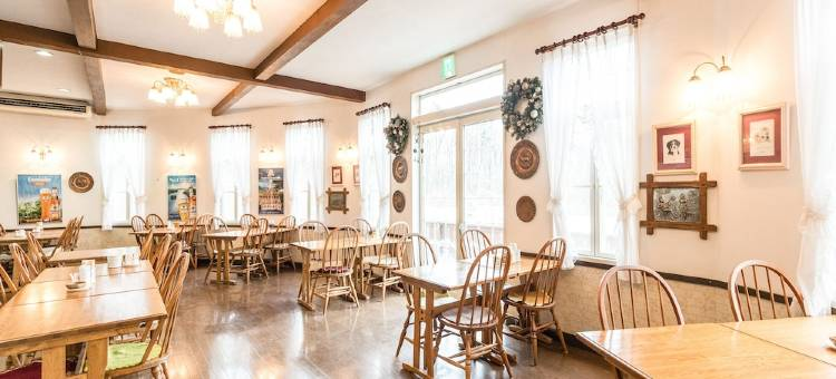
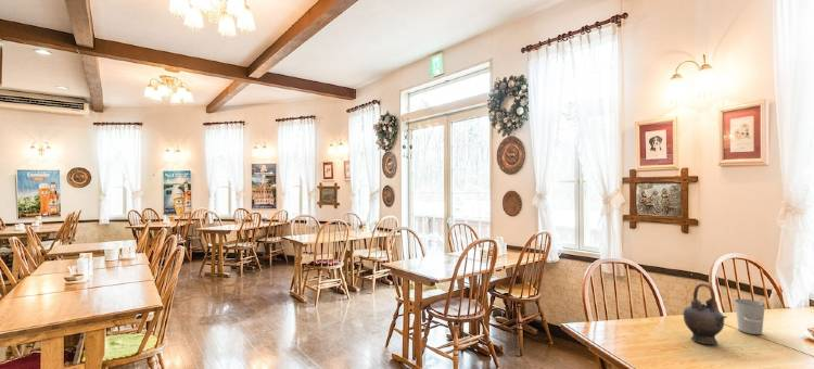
+ cup [734,298,766,335]
+ teapot [683,282,728,345]
